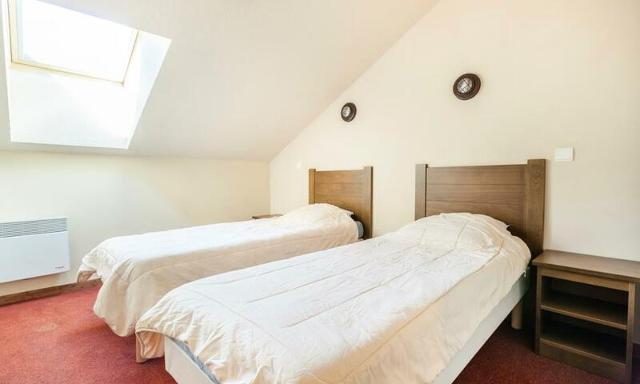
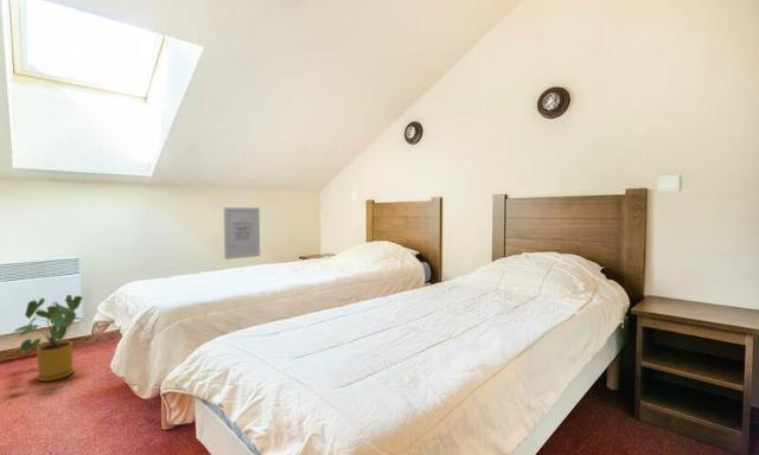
+ house plant [12,294,83,383]
+ wall art [223,206,261,261]
